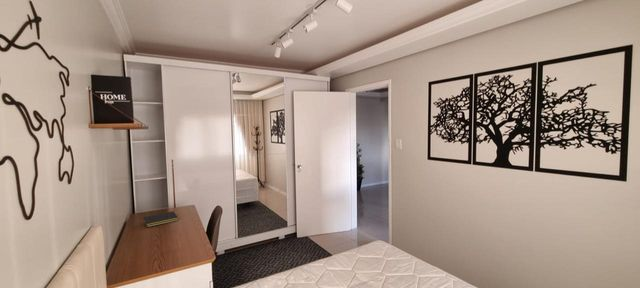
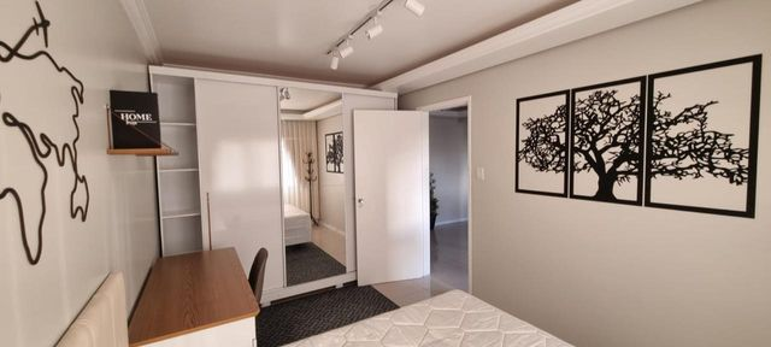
- notepad [142,211,180,228]
